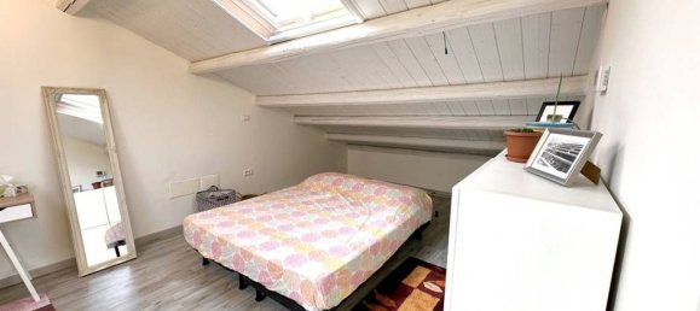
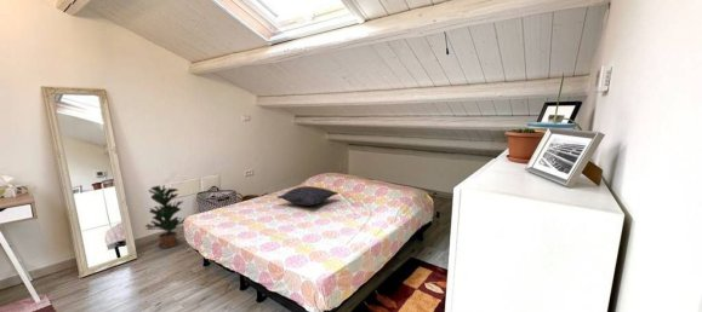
+ pillow [276,185,339,207]
+ potted plant [143,184,186,249]
